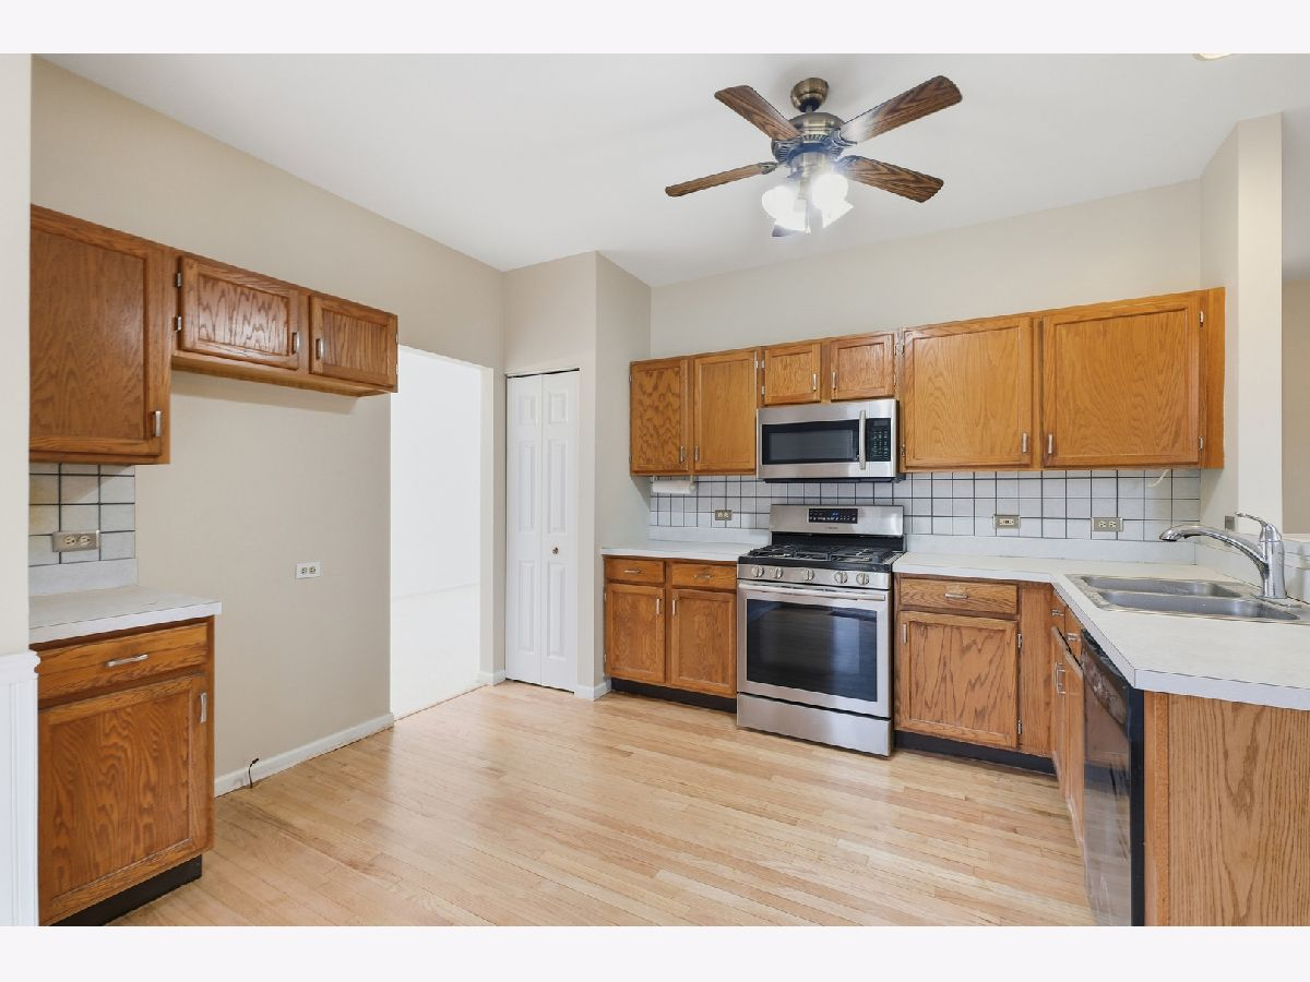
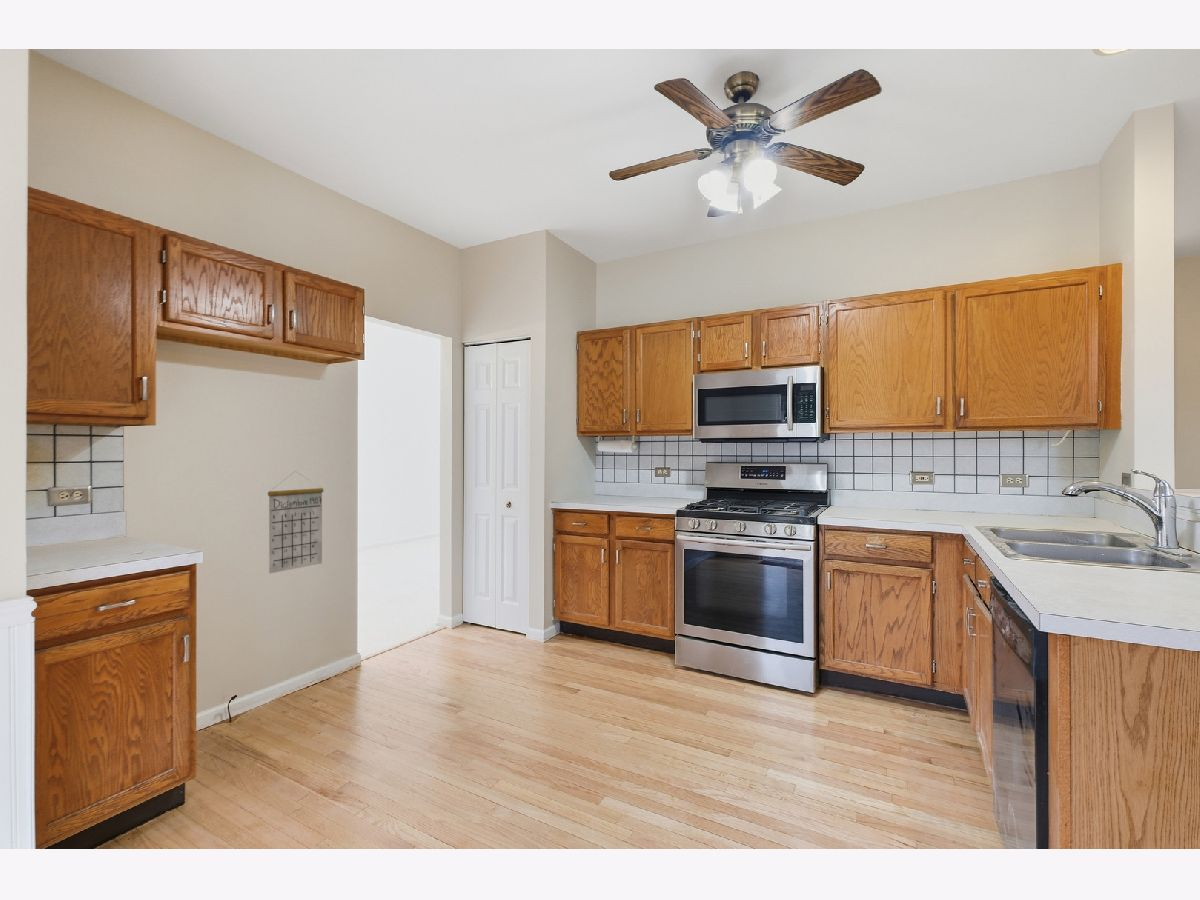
+ calendar [267,470,325,575]
